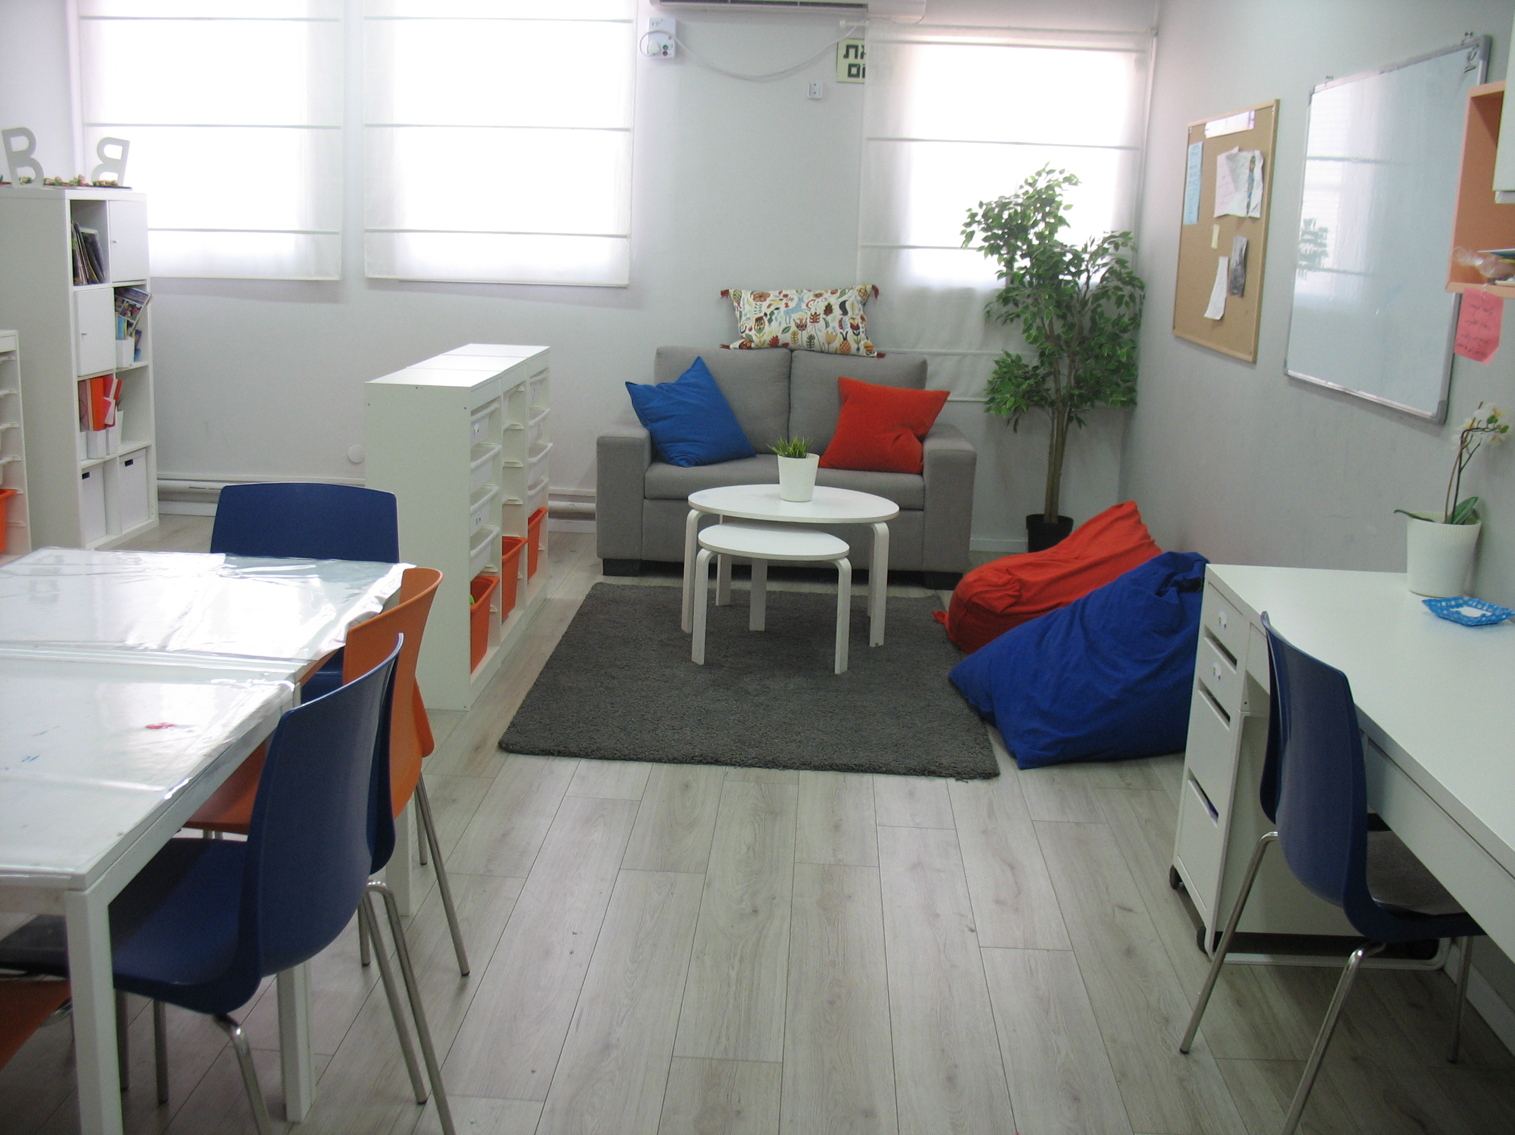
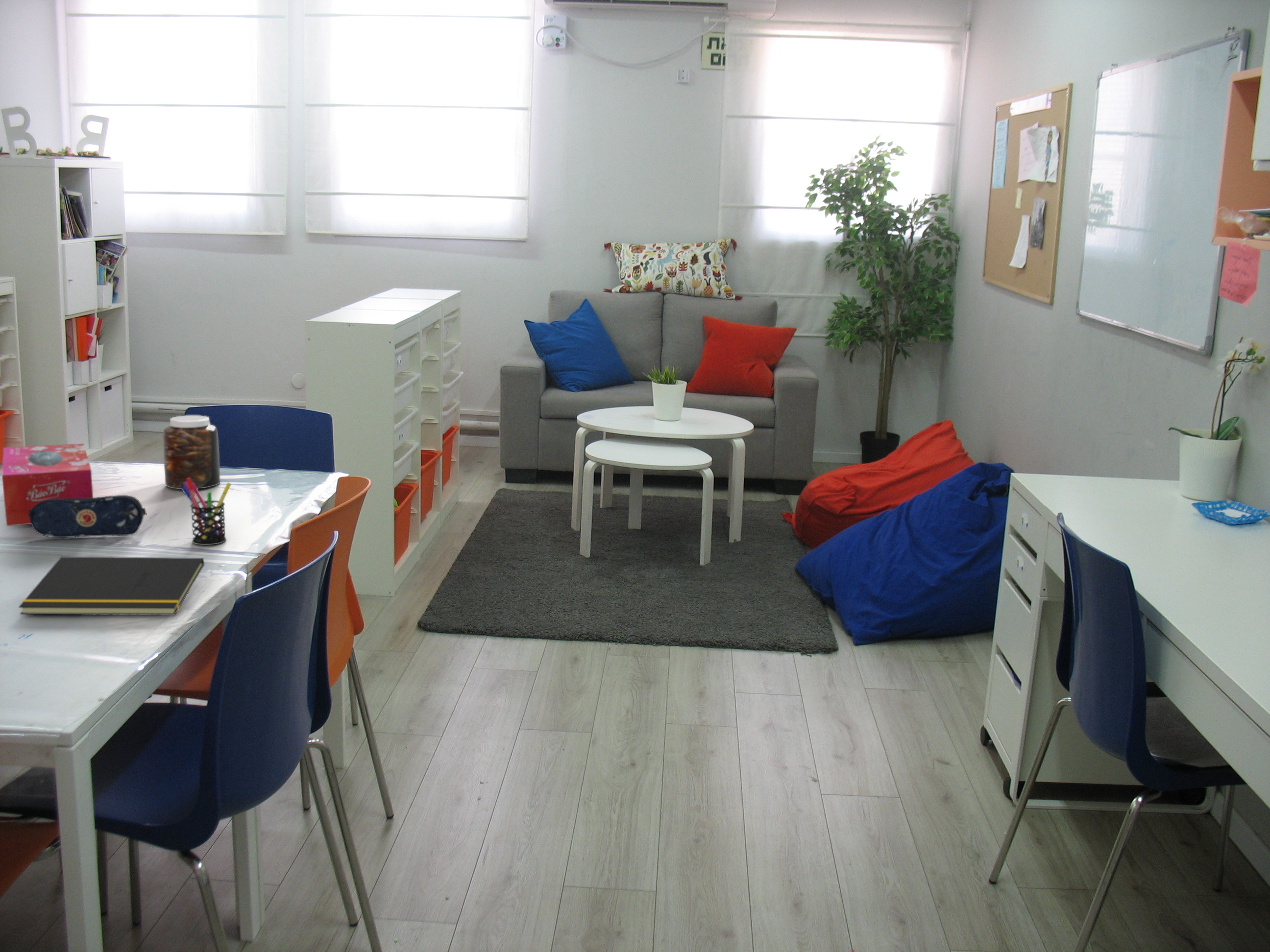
+ jar [163,415,220,490]
+ tissue box [1,443,94,526]
+ pencil case [28,495,147,538]
+ pen holder [181,478,232,546]
+ notepad [18,556,205,616]
